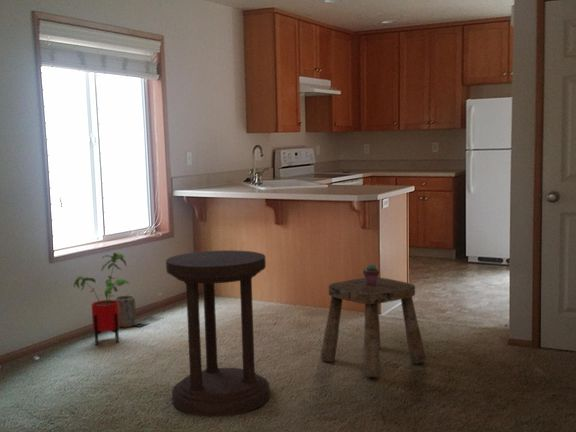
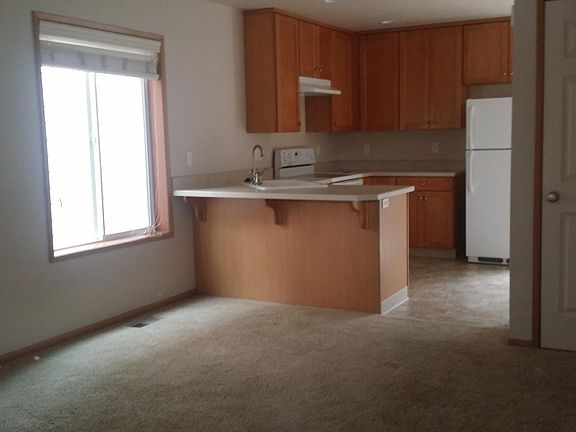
- potted succulent [362,263,380,286]
- stool [319,276,427,378]
- house plant [73,252,130,346]
- plant pot [114,294,137,328]
- side table [165,249,271,417]
